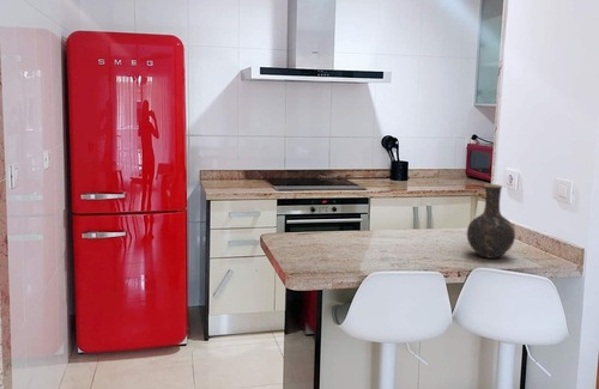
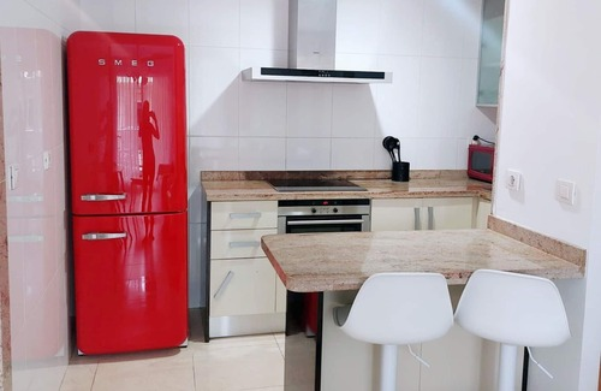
- vase [466,183,516,260]
